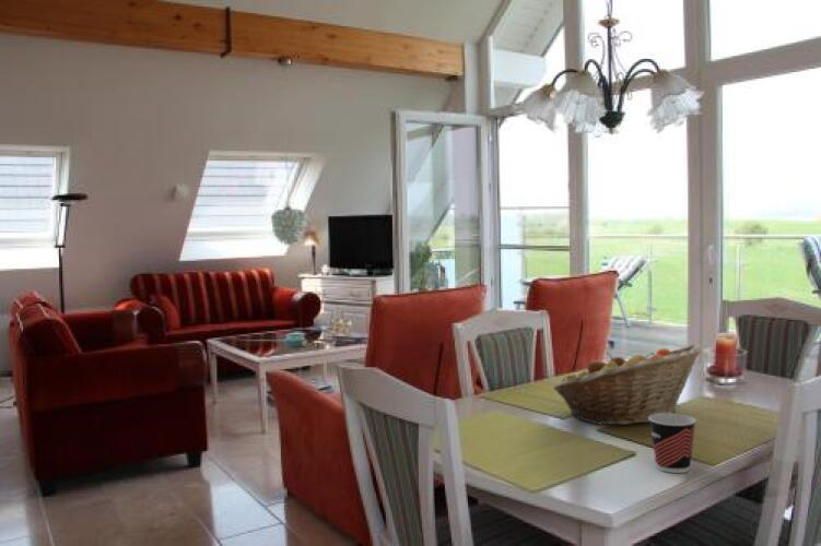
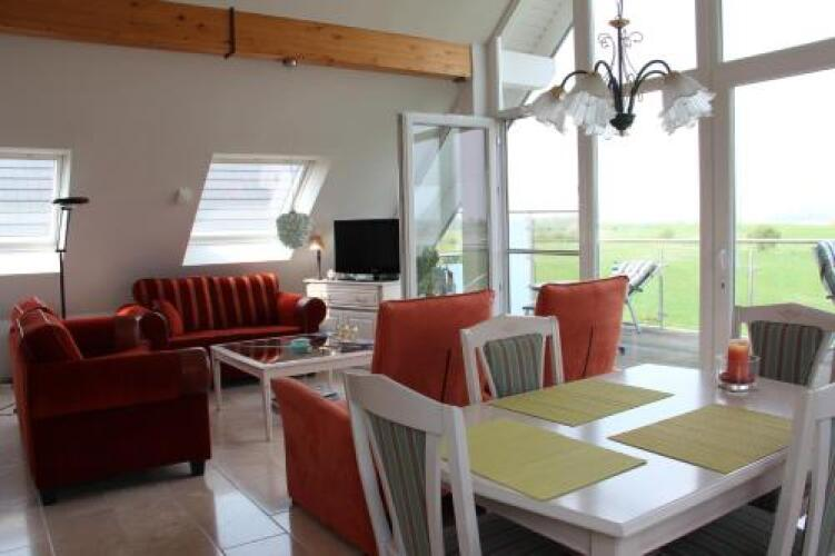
- cup [648,413,697,474]
- fruit basket [552,344,703,426]
